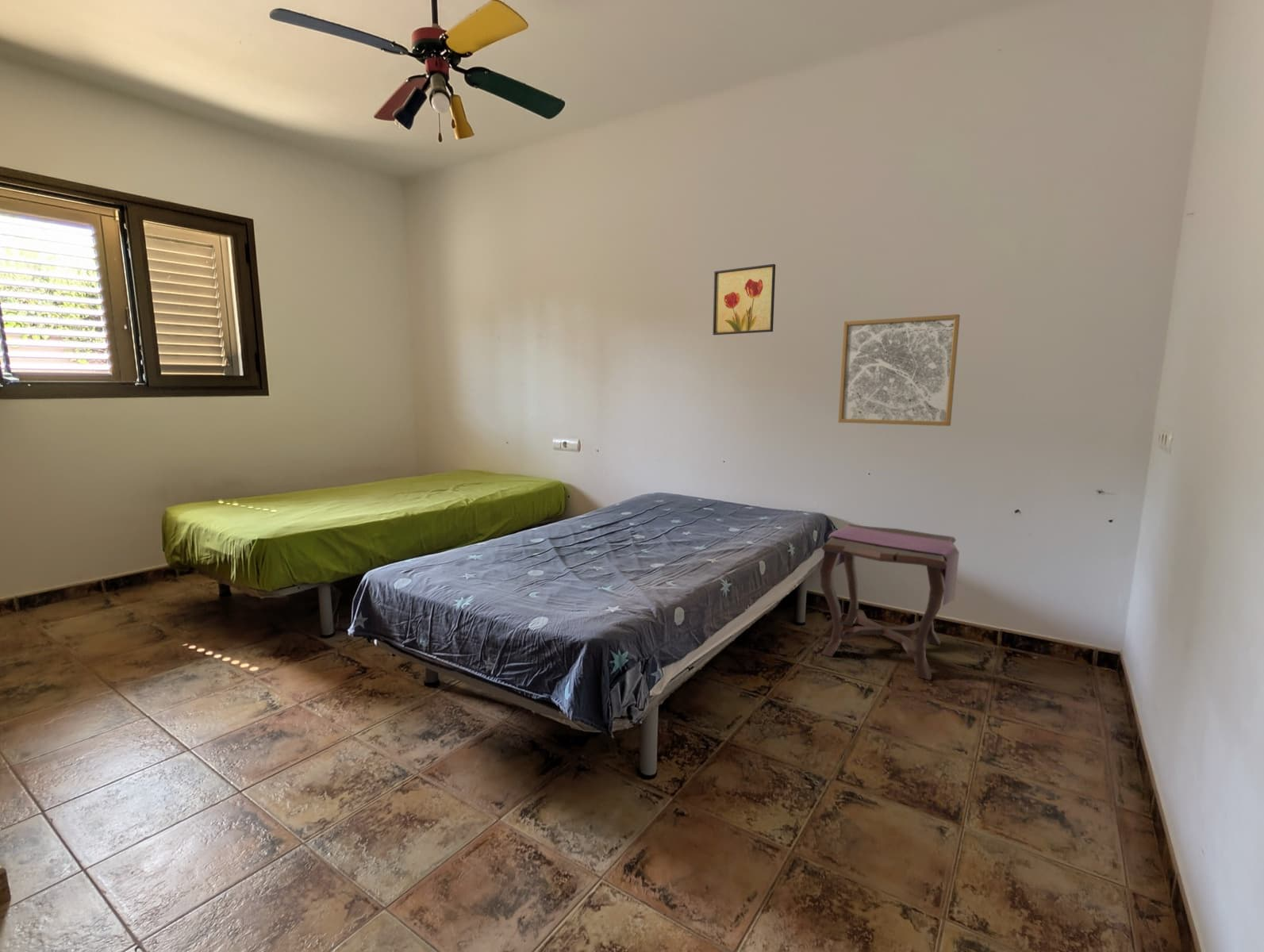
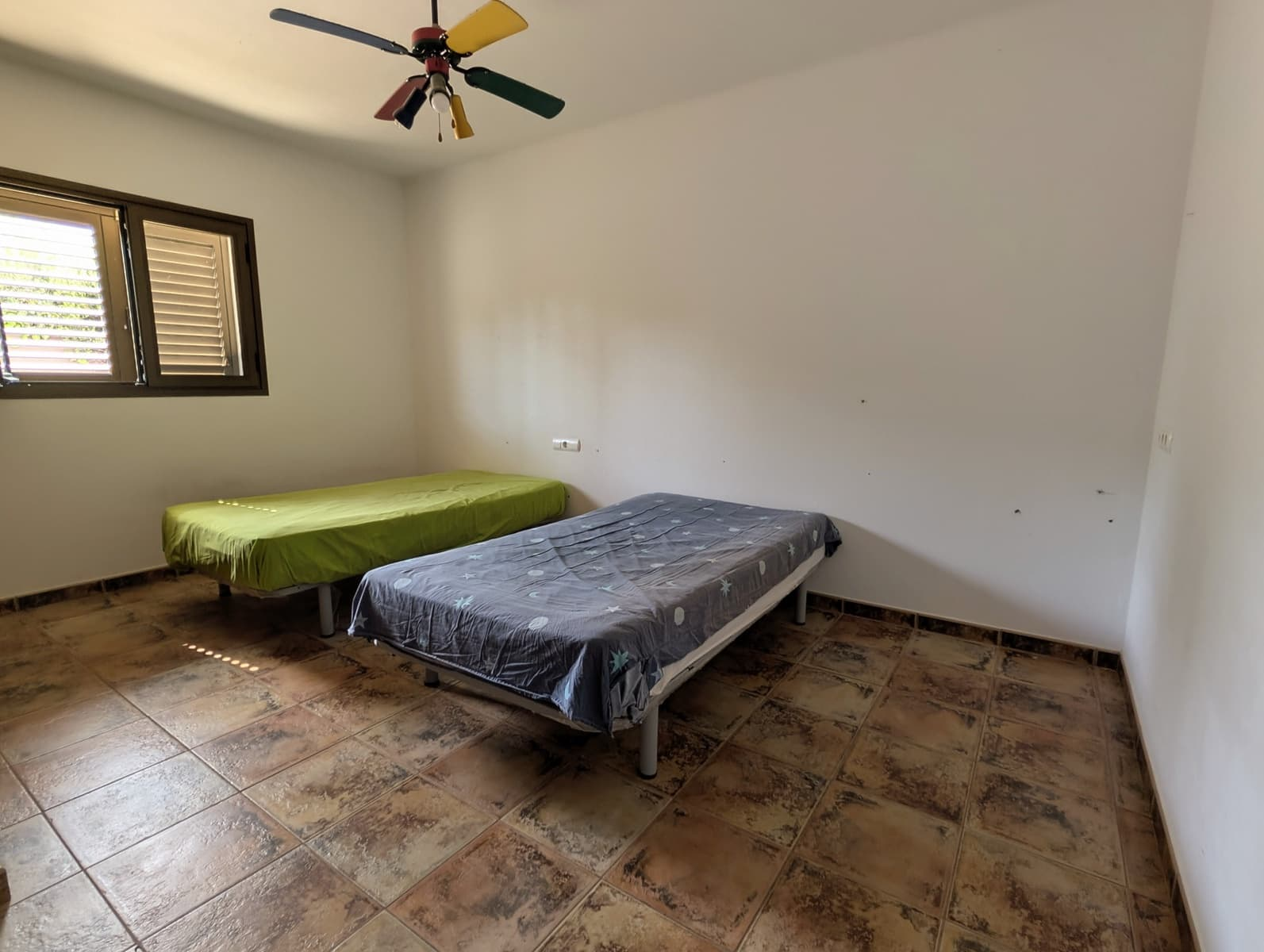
- wall art [837,313,961,427]
- wall art [712,263,776,336]
- side table [819,523,960,681]
